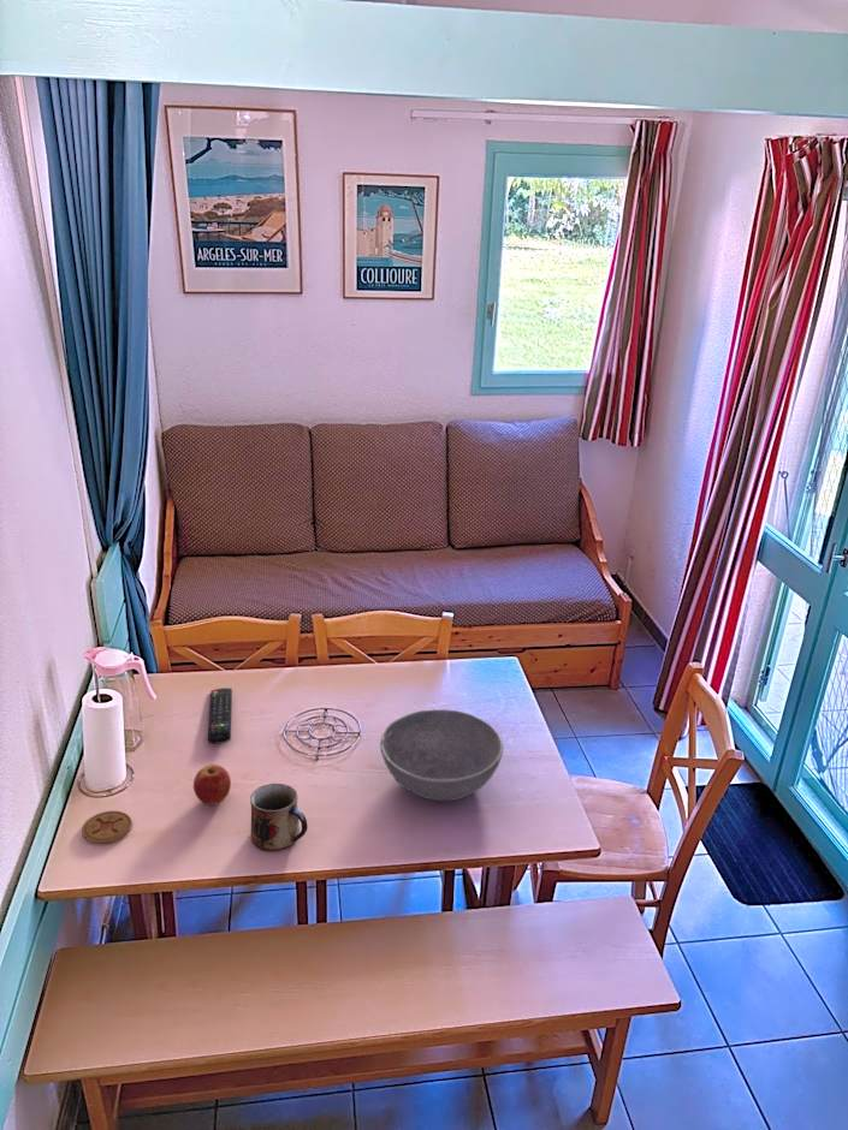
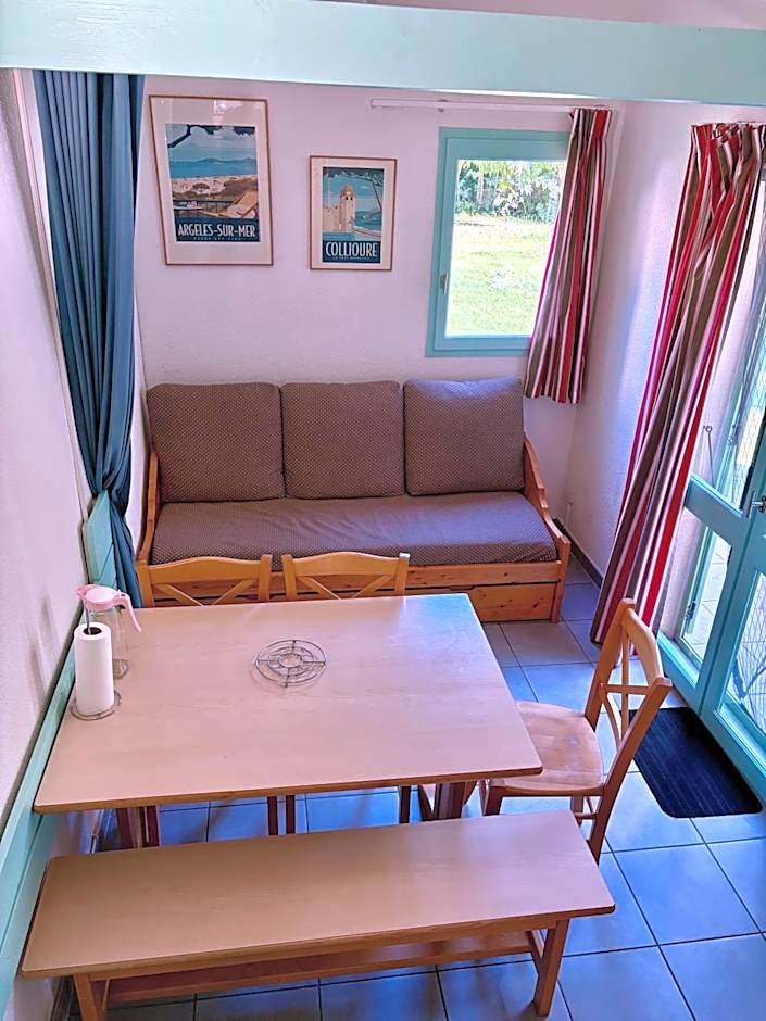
- coaster [81,810,134,845]
- remote control [207,686,233,745]
- apple [192,763,232,807]
- mug [249,783,309,852]
- bowl [379,708,504,802]
